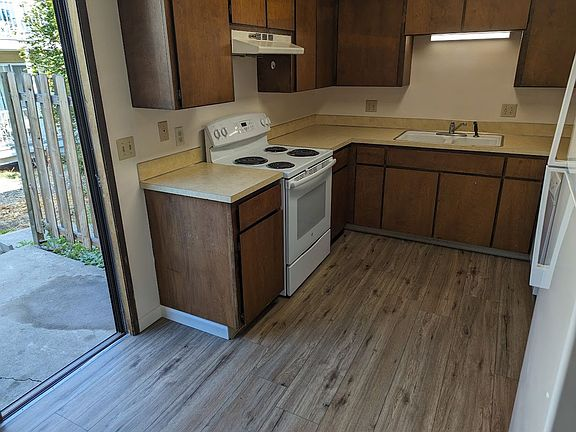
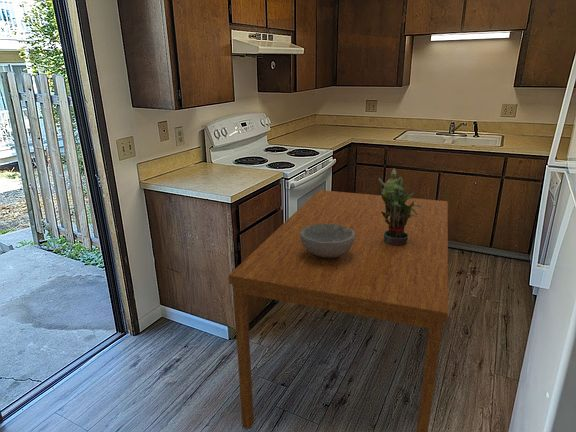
+ potted plant [377,167,422,246]
+ dining table [228,189,449,432]
+ bowl [300,224,355,258]
